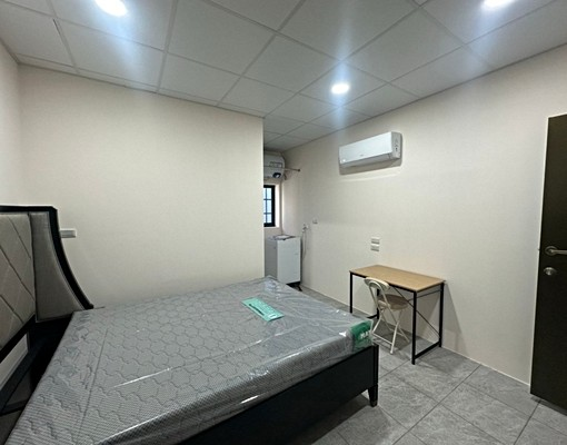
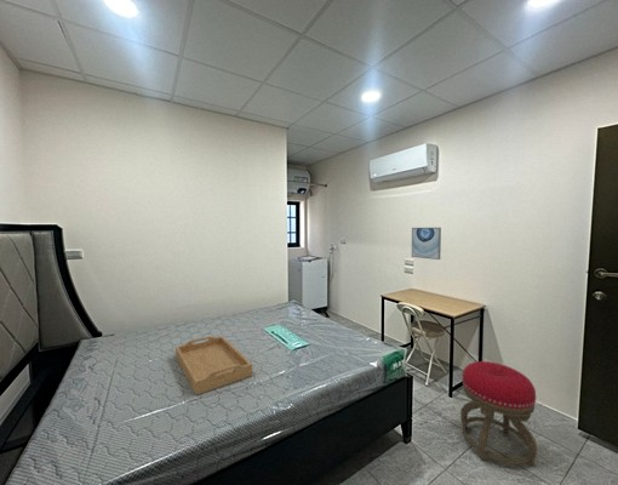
+ serving tray [174,335,253,396]
+ wall art [411,227,442,261]
+ stool [459,360,538,468]
